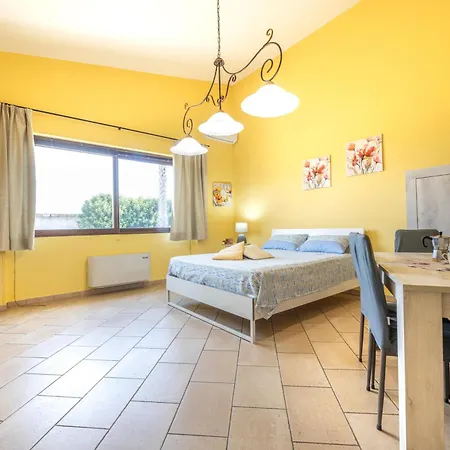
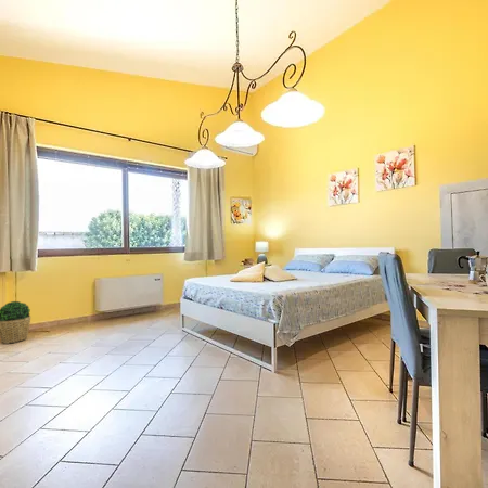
+ potted plant [0,300,31,345]
